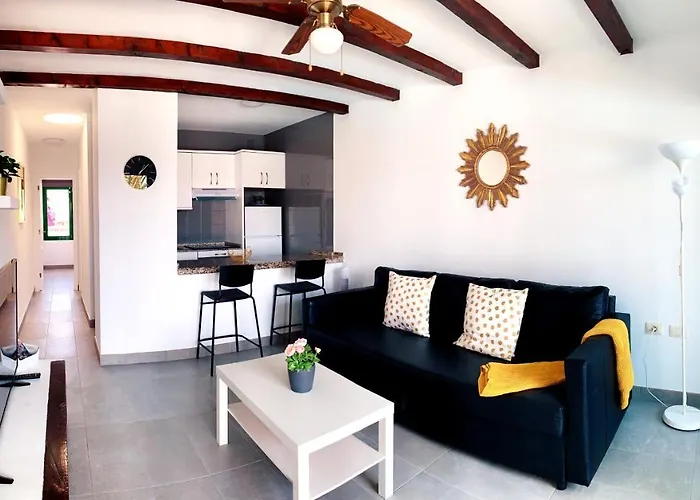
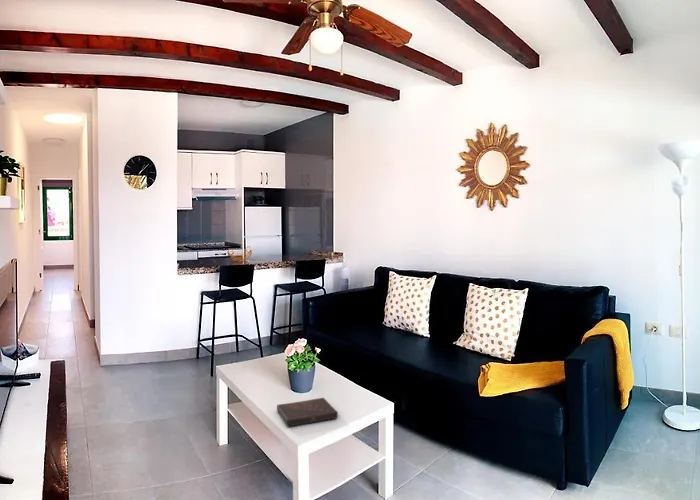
+ book [276,397,339,428]
